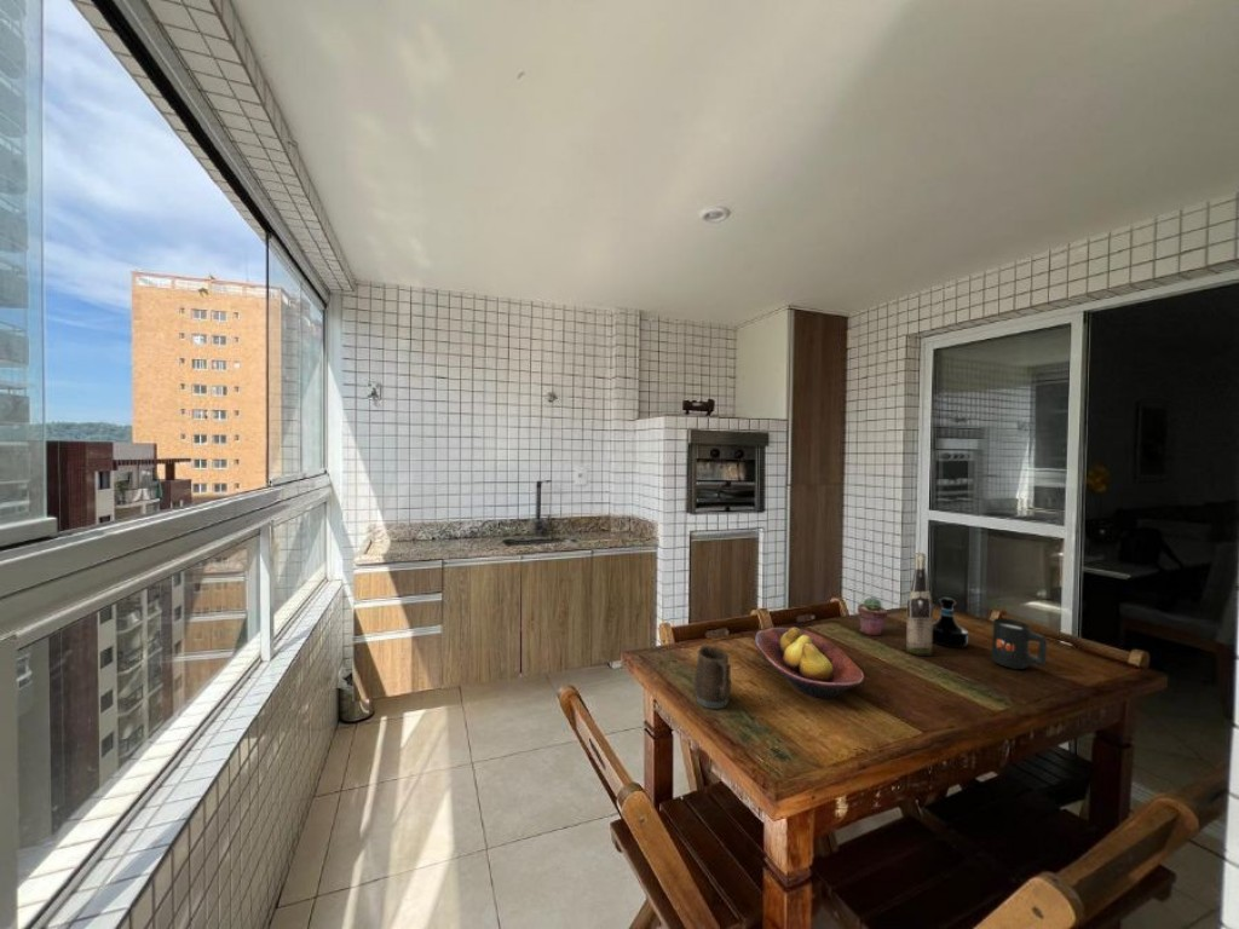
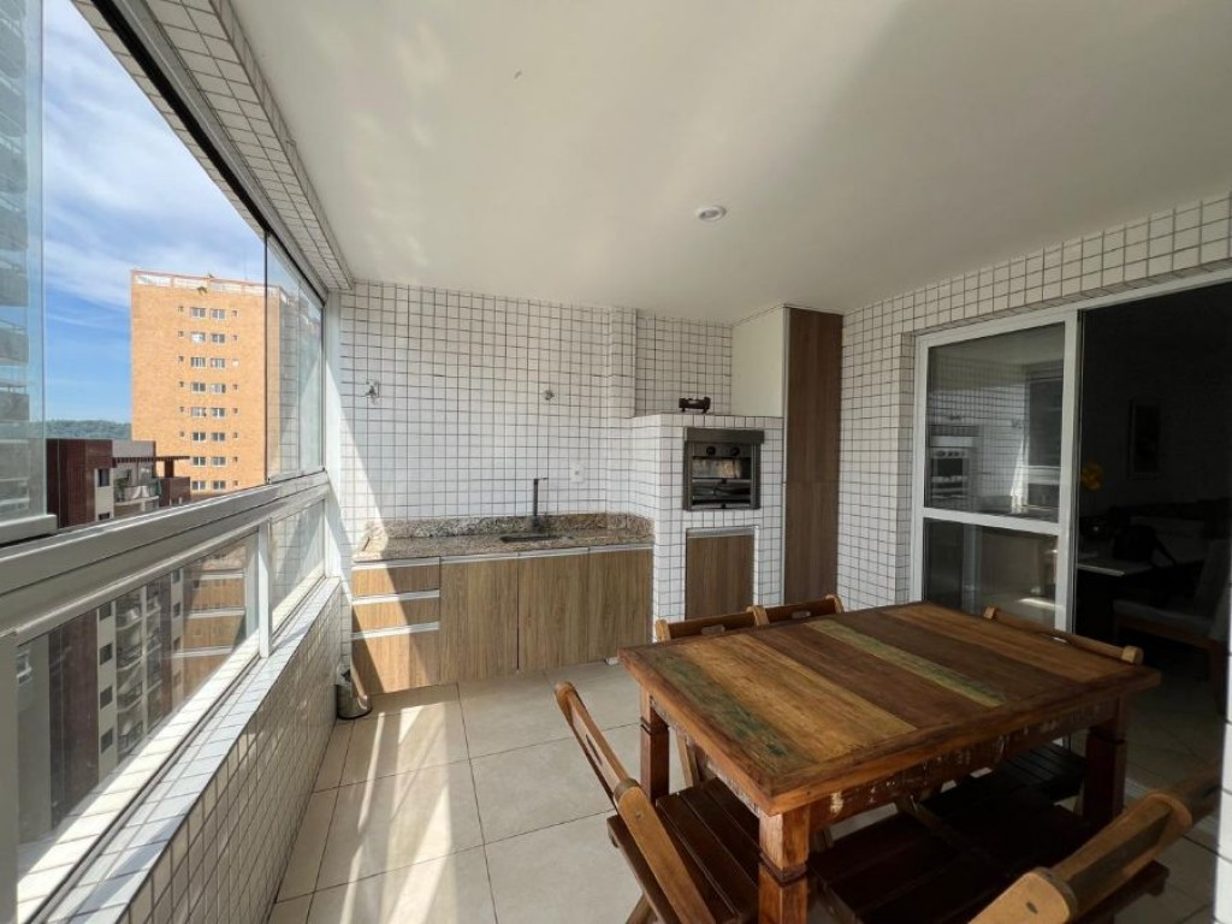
- tequila bottle [932,596,970,648]
- mug [991,617,1048,670]
- potted succulent [857,596,889,636]
- wine bottle [905,552,934,657]
- fruit bowl [754,627,865,699]
- mug [693,645,732,710]
